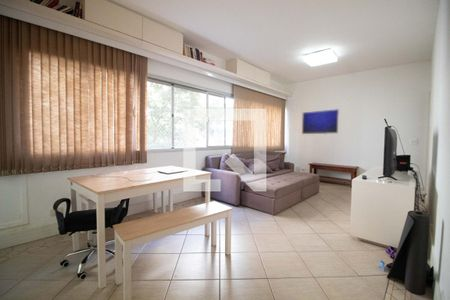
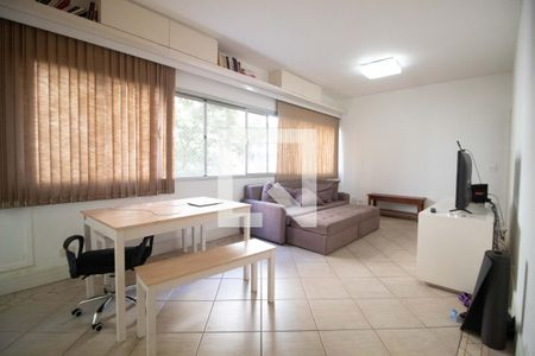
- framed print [301,108,340,135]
